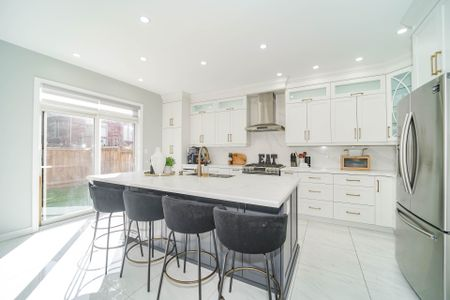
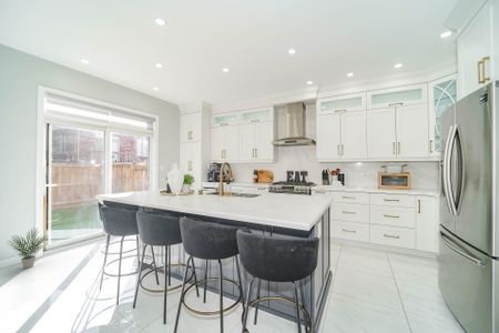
+ potted plant [6,226,49,270]
